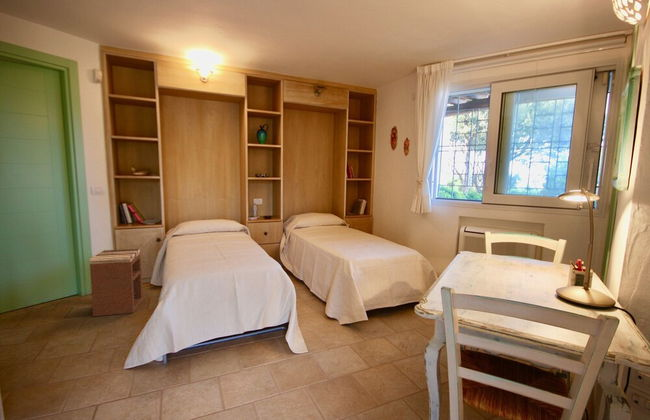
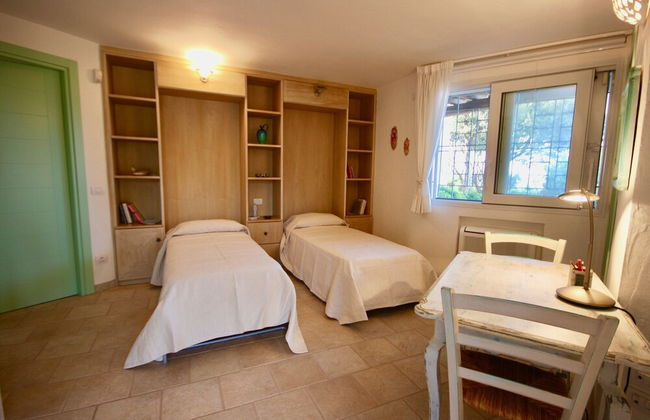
- nightstand [89,248,144,317]
